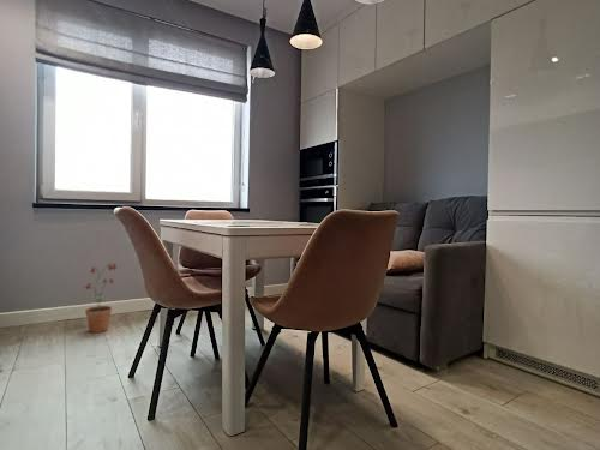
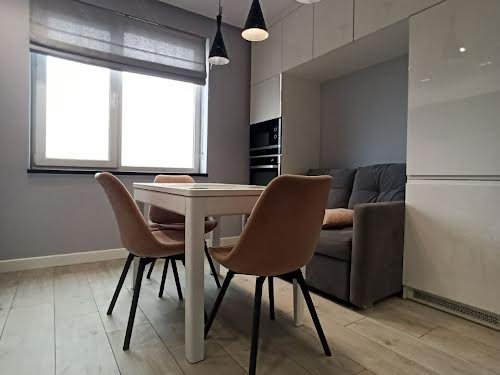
- potted plant [82,263,119,334]
